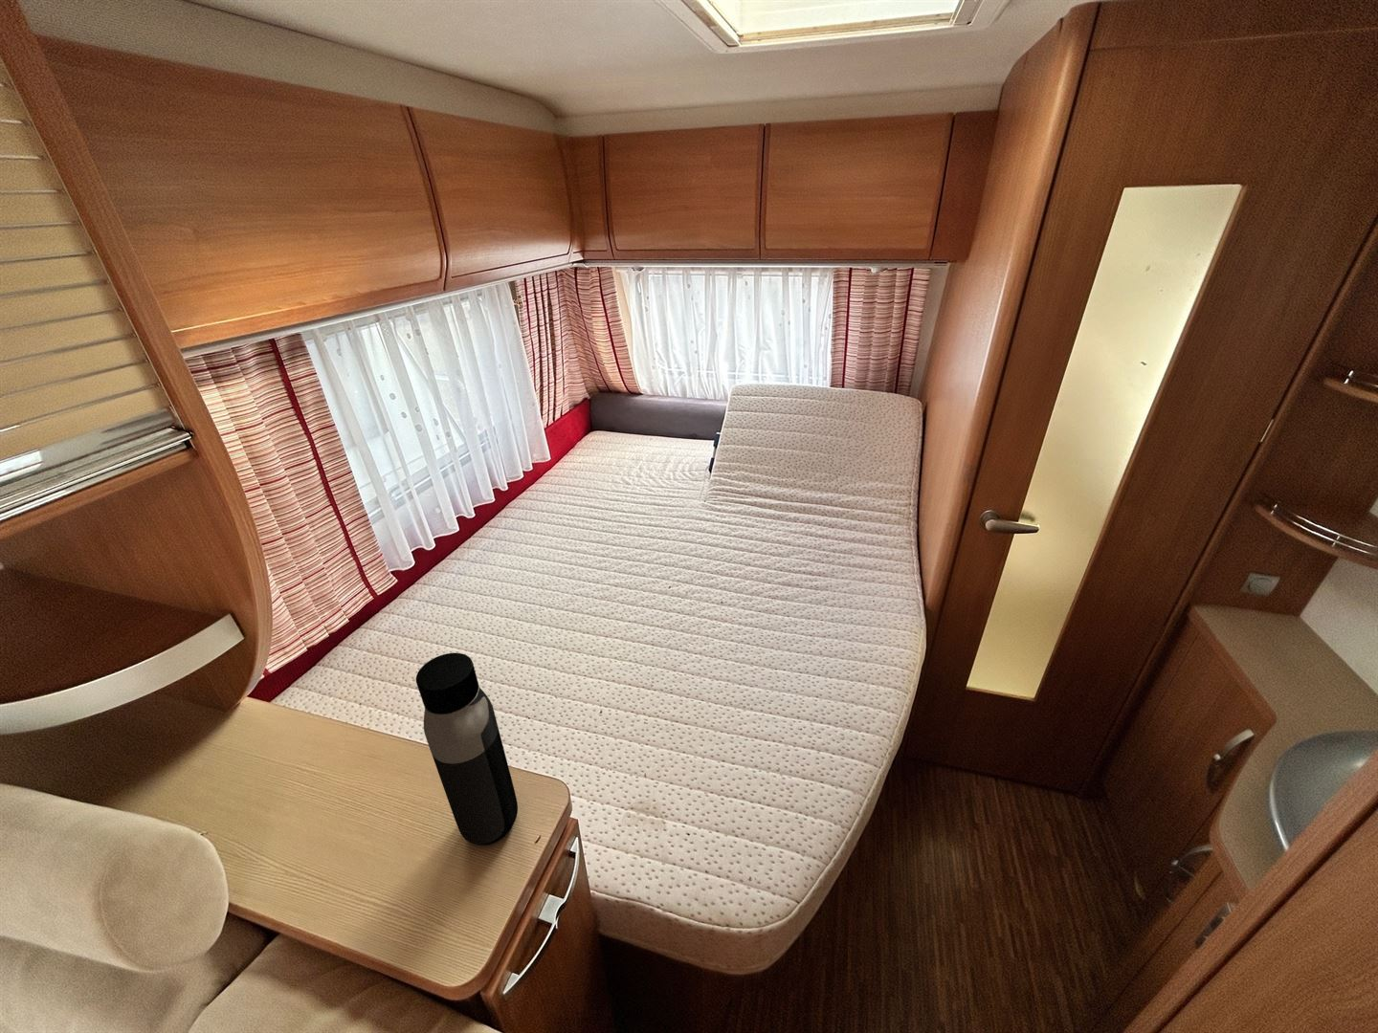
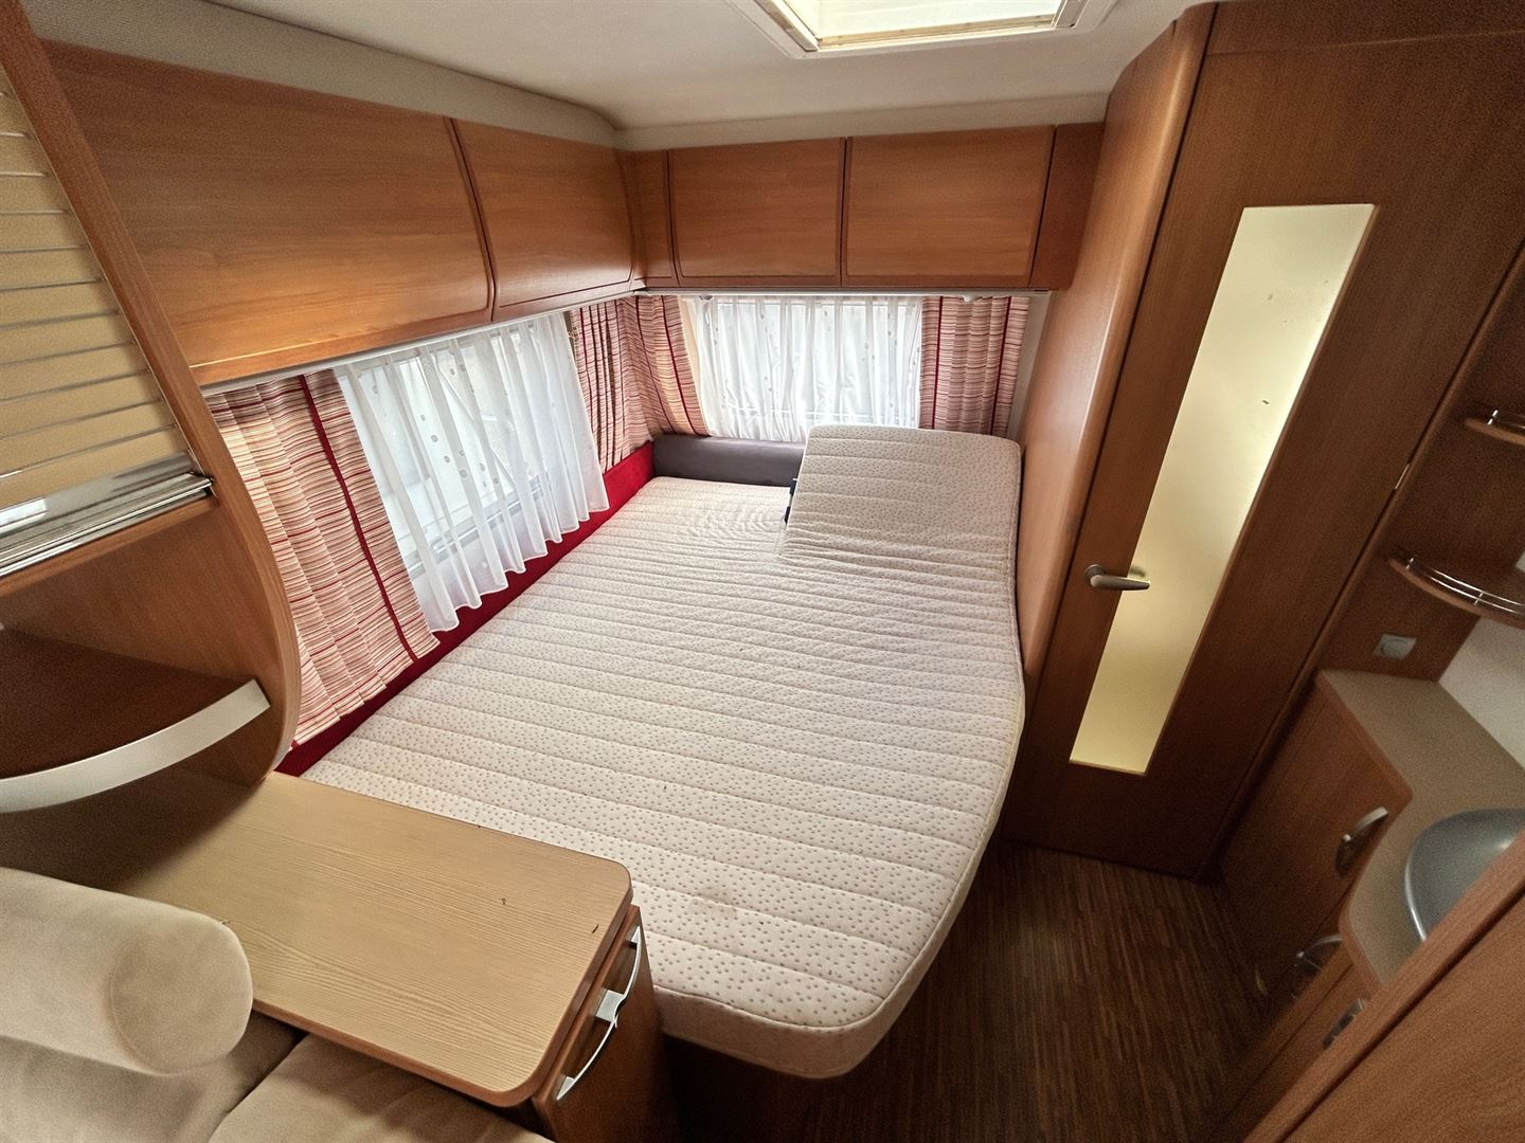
- water bottle [416,652,519,846]
